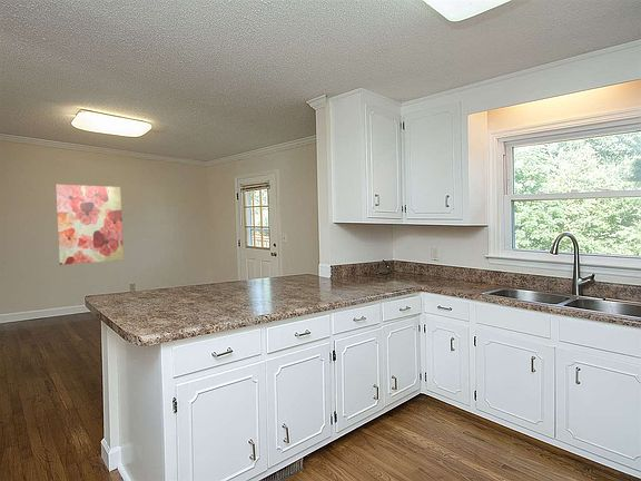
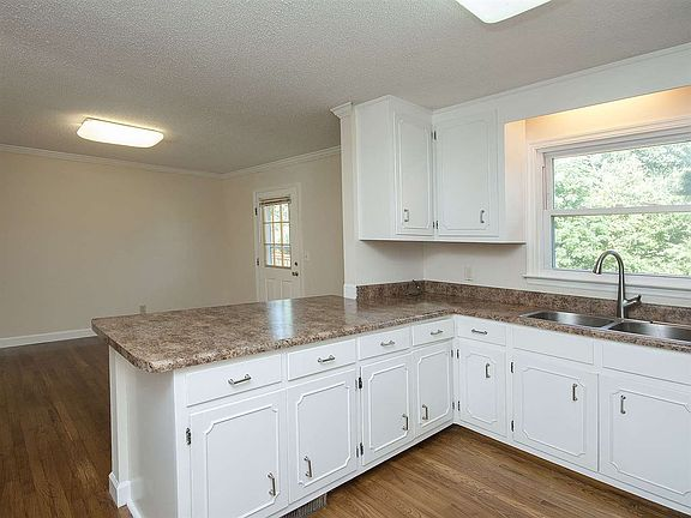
- wall art [55,183,125,266]
